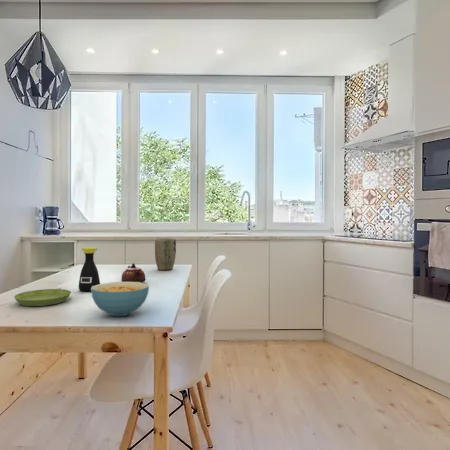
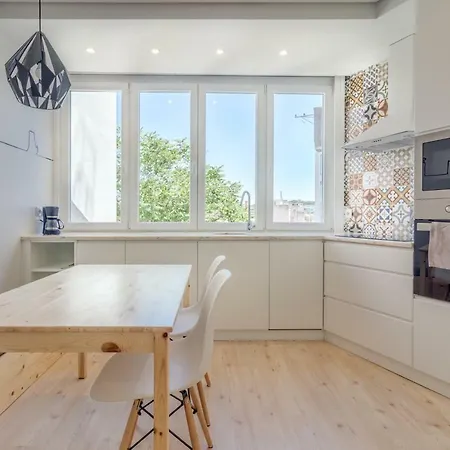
- cereal bowl [90,281,150,317]
- plant pot [154,237,177,271]
- bottle [78,247,101,292]
- teapot [121,262,146,283]
- saucer [13,288,72,307]
